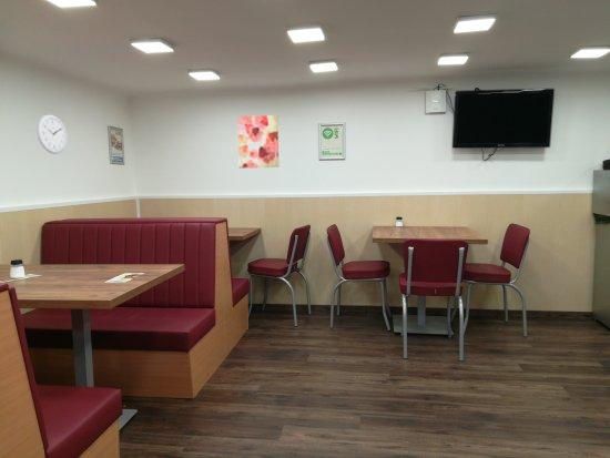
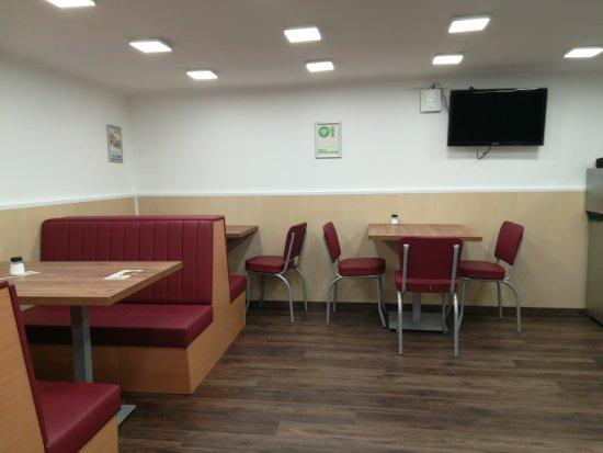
- wall art [236,114,279,170]
- wall clock [37,113,68,155]
